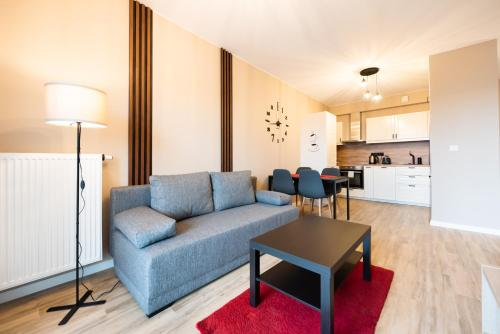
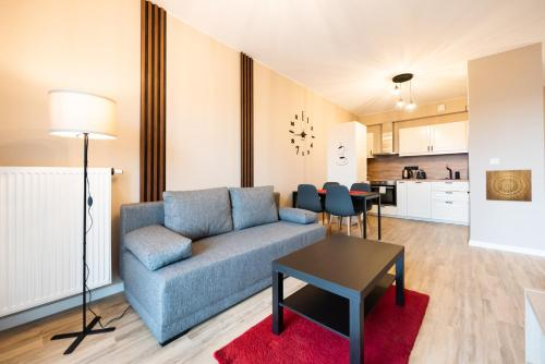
+ wall art [485,169,533,203]
